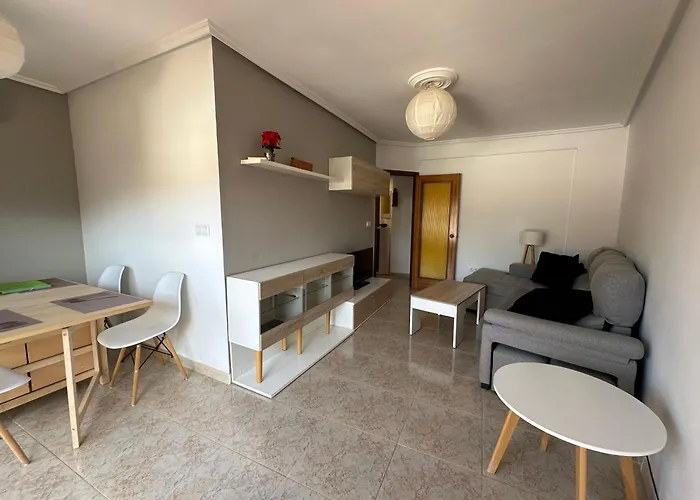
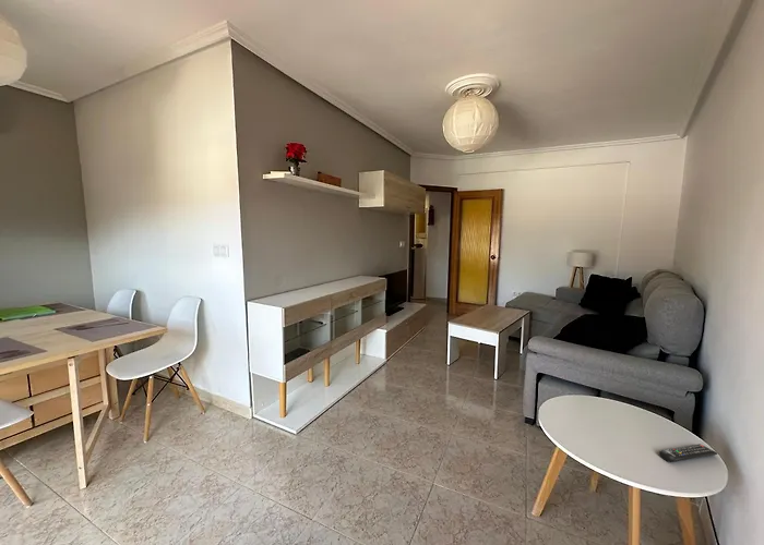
+ remote control [658,443,718,463]
